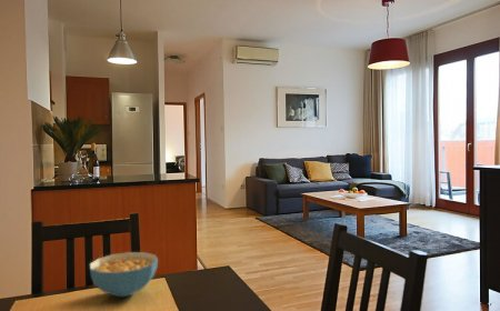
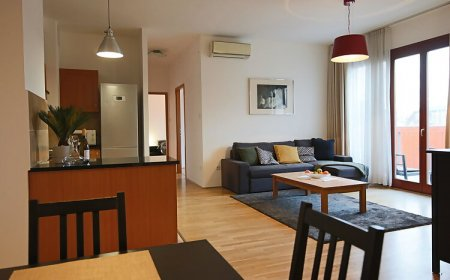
- cereal bowl [89,251,159,298]
